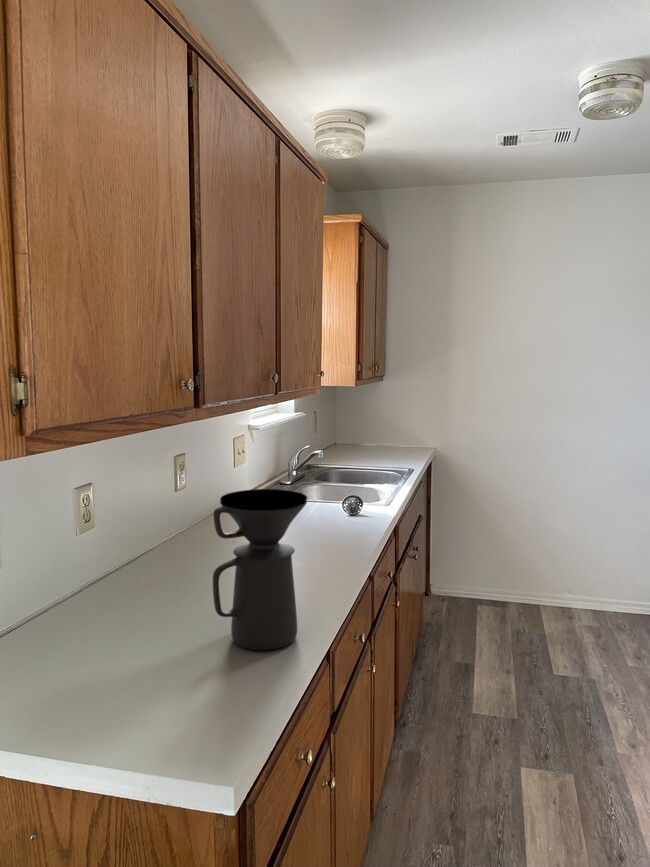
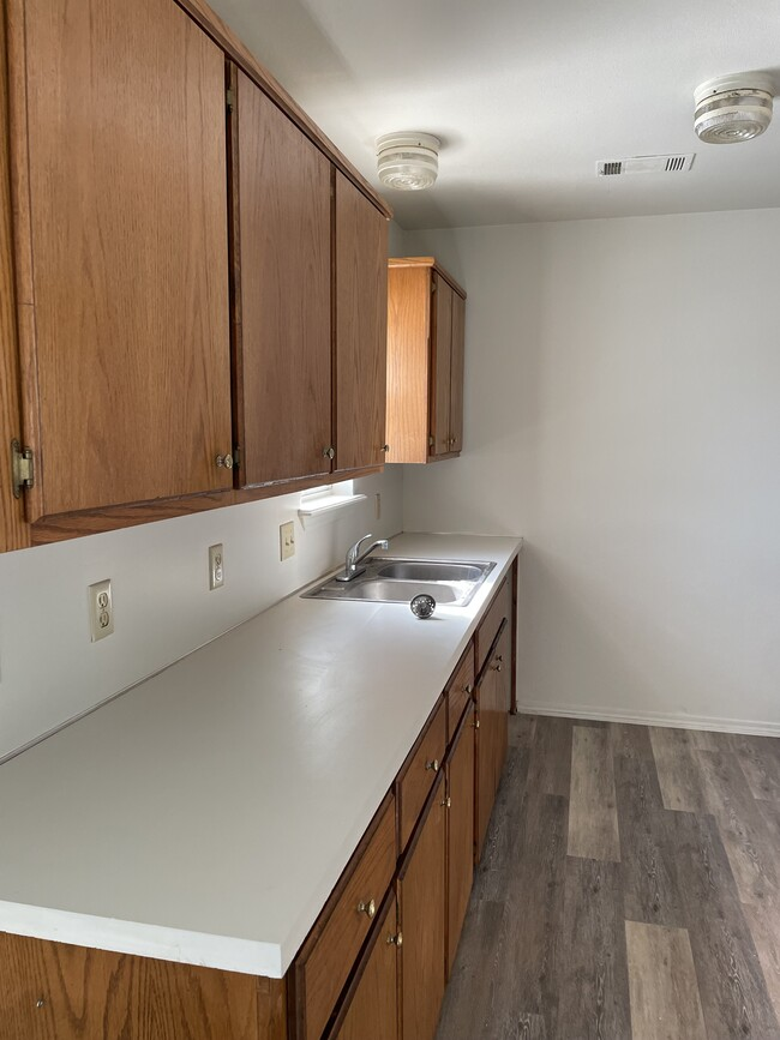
- coffee maker [212,488,308,651]
